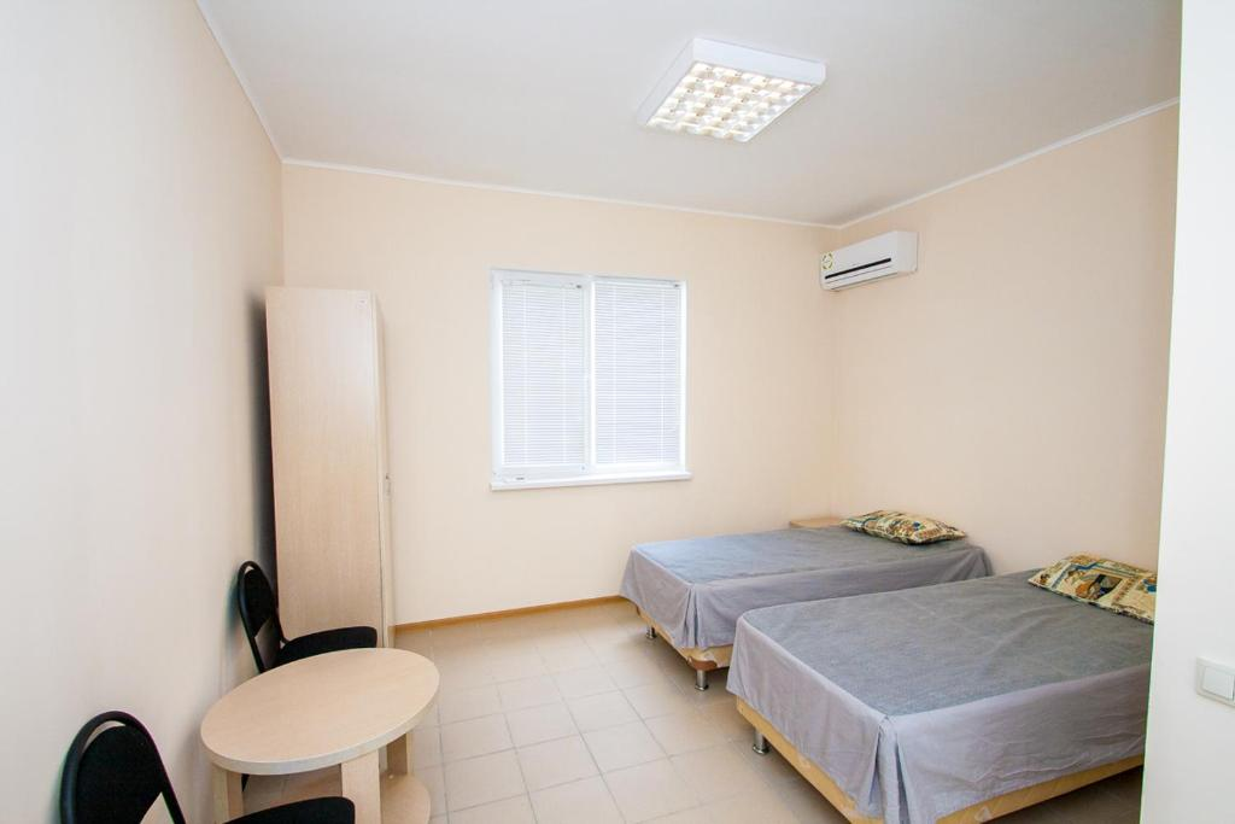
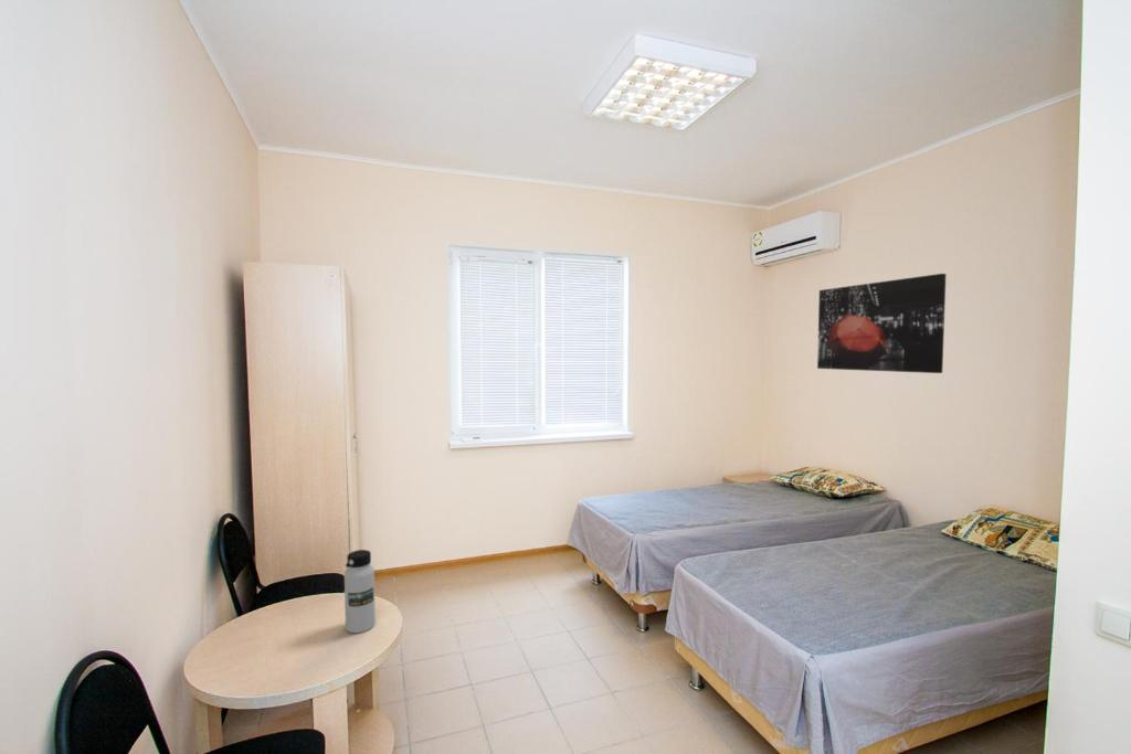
+ wall art [816,273,948,374]
+ water bottle [343,549,377,634]
